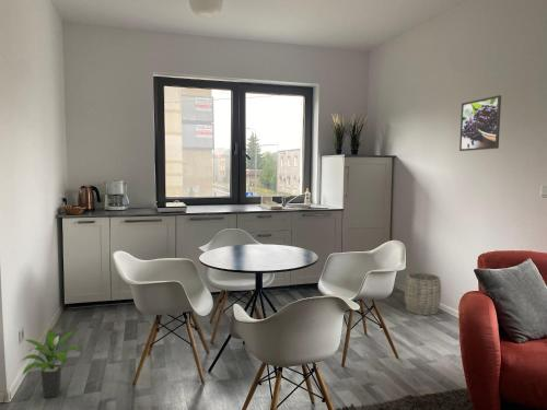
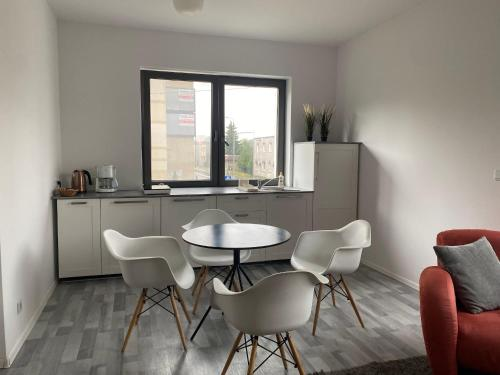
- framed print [458,94,502,152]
- woven basket [404,272,442,316]
- potted plant [20,328,84,399]
